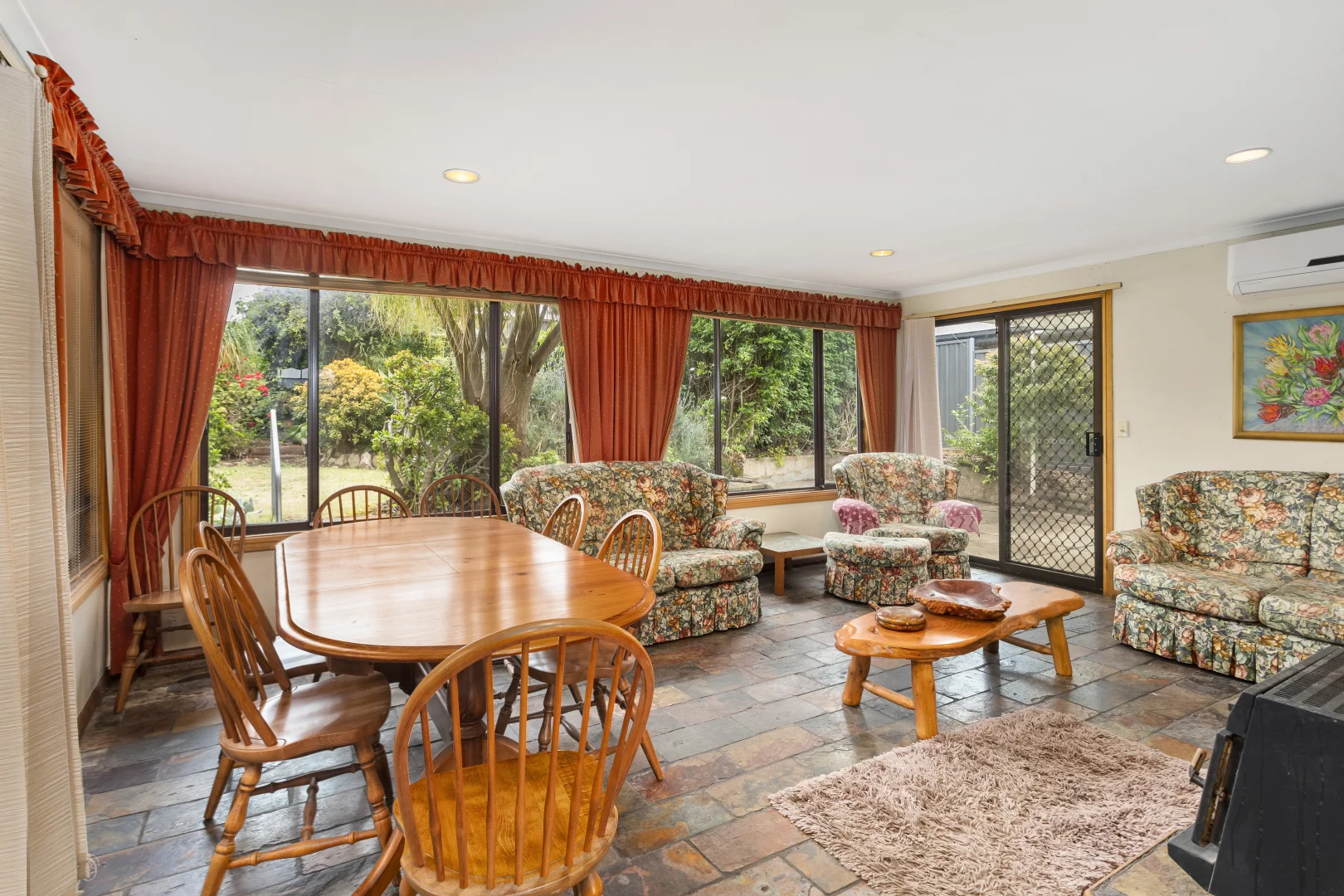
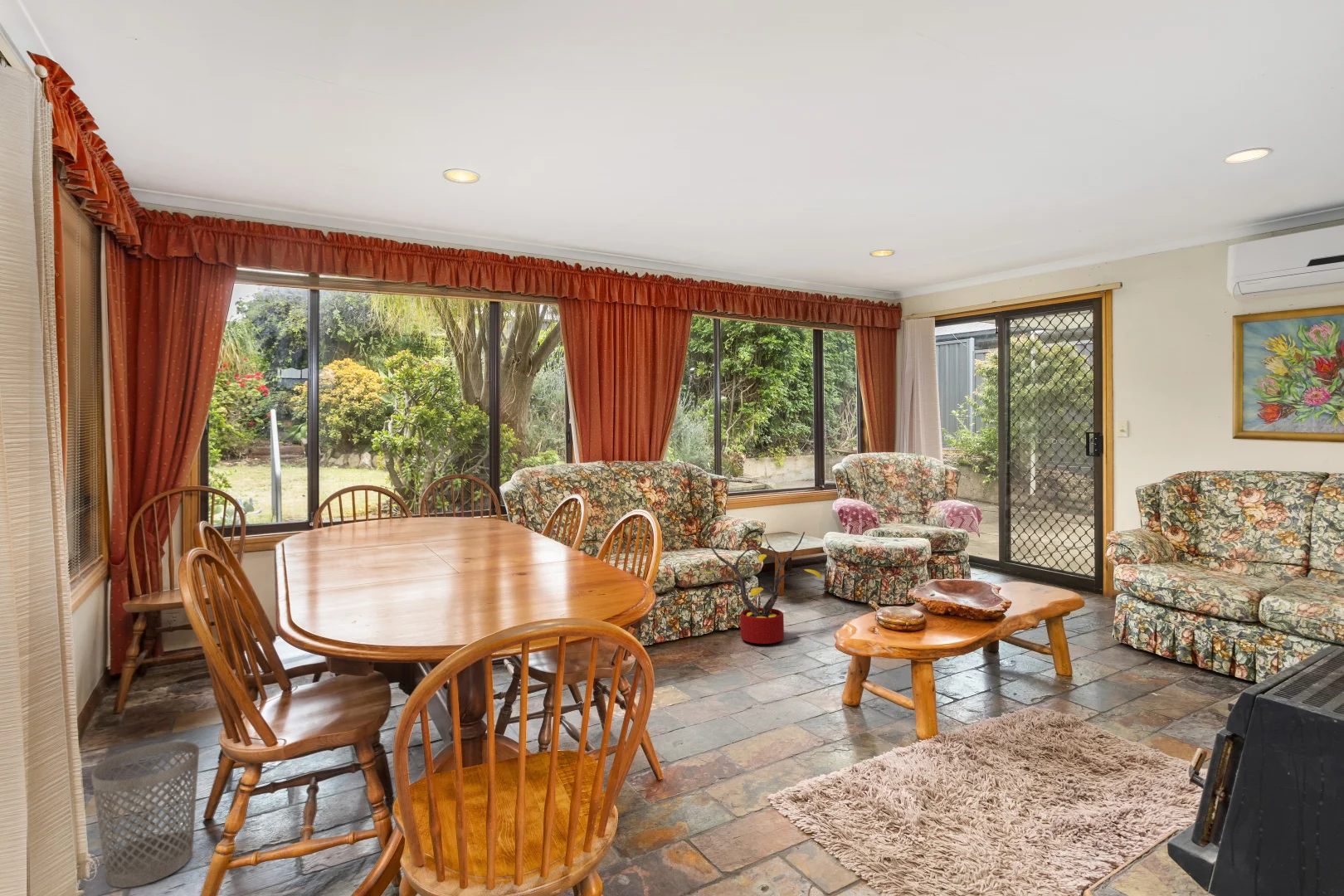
+ wastebasket [90,741,200,889]
+ decorative plant [704,531,822,645]
